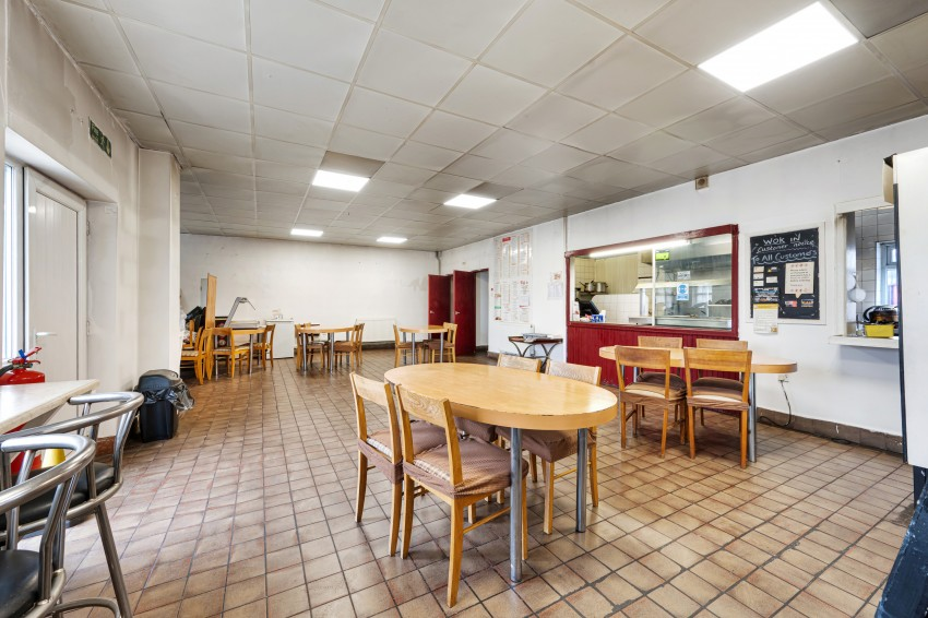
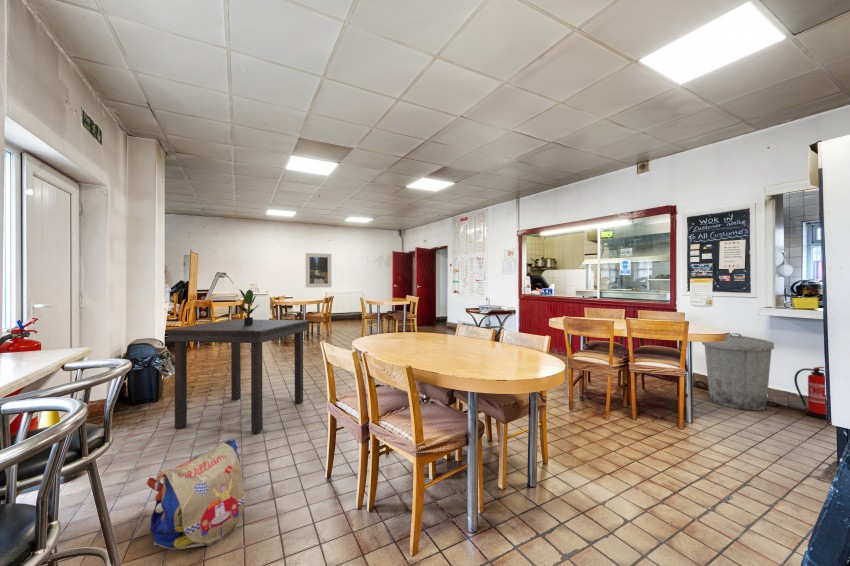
+ trash can [701,332,775,412]
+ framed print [305,252,332,288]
+ backpack [146,439,246,551]
+ potted plant [237,288,260,325]
+ fire extinguisher [793,366,827,420]
+ dining table [164,318,310,434]
